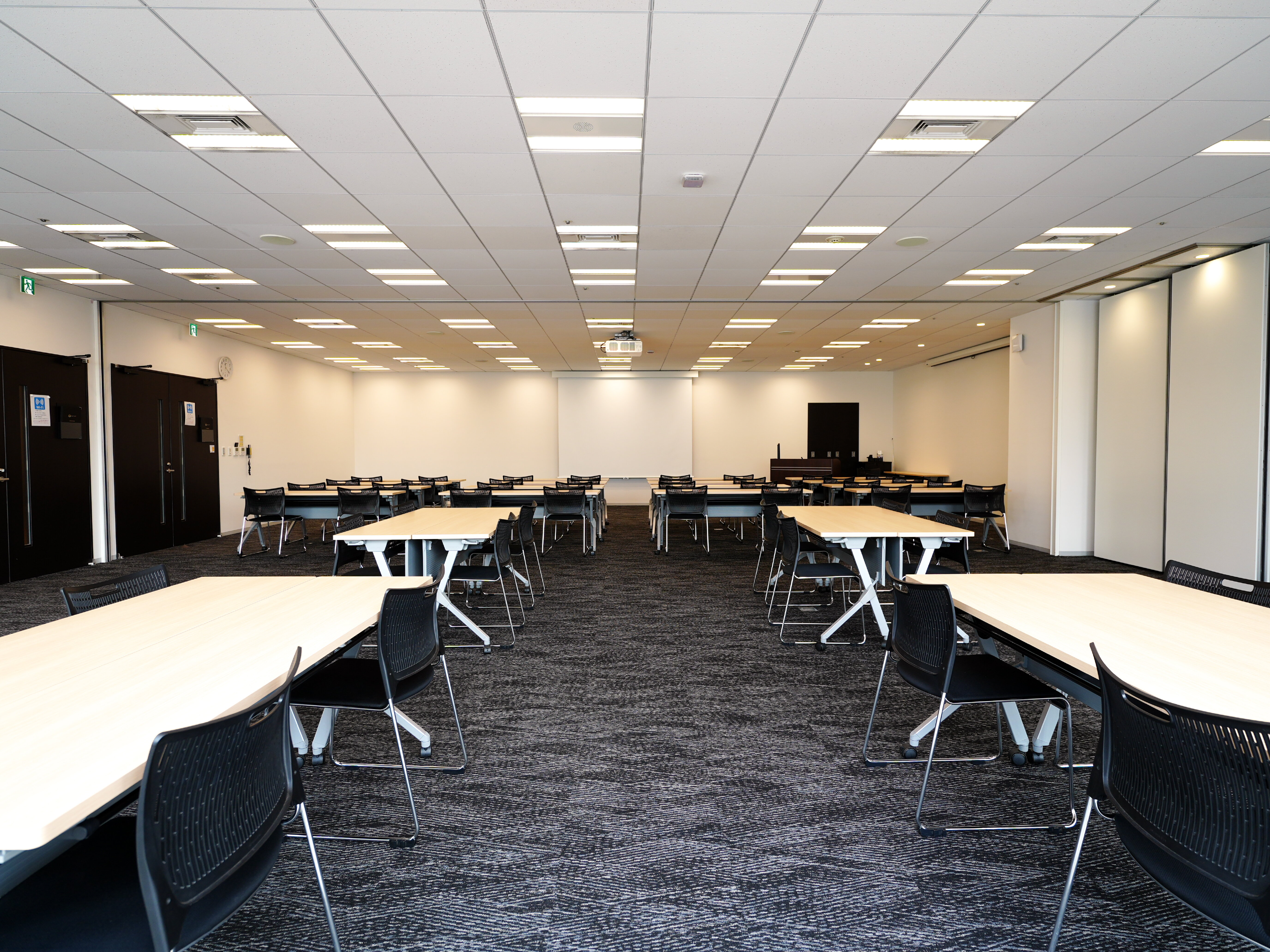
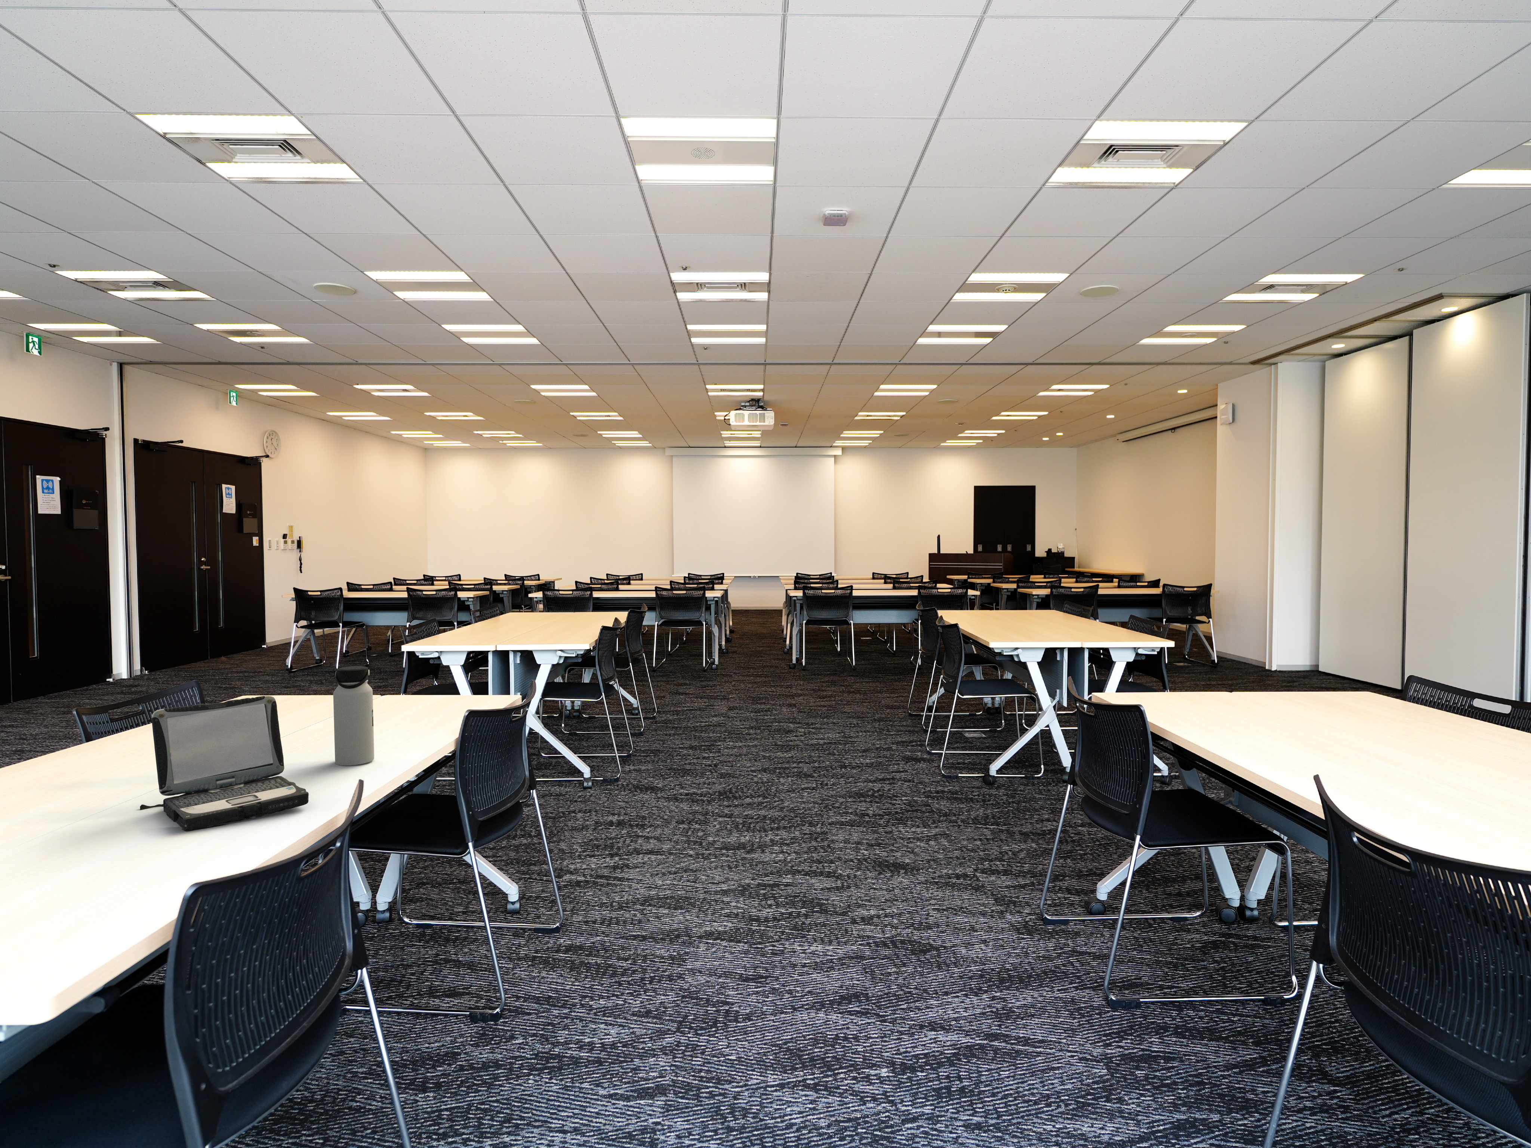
+ water bottle [333,666,375,766]
+ laptop [140,695,309,832]
